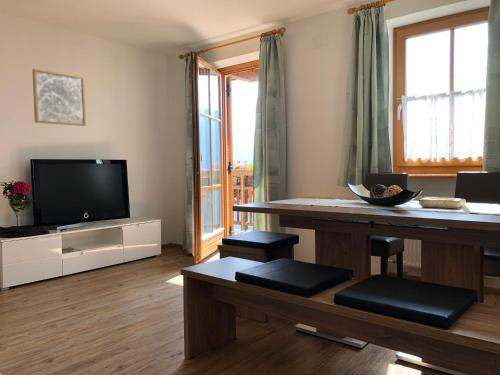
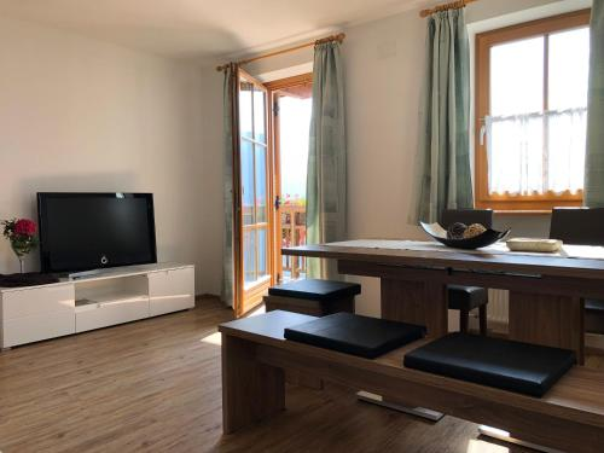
- wall art [31,68,87,127]
